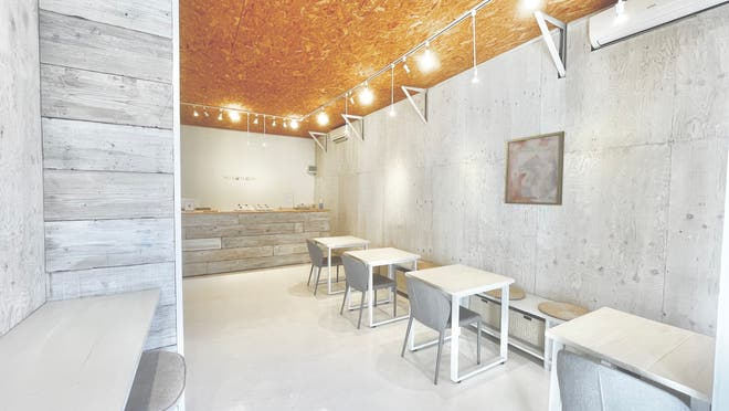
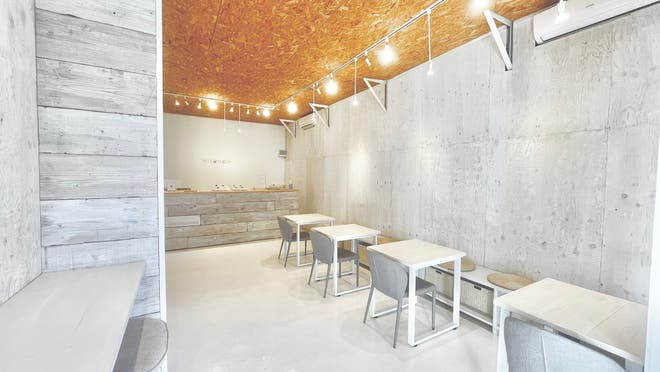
- wall art [504,130,566,207]
